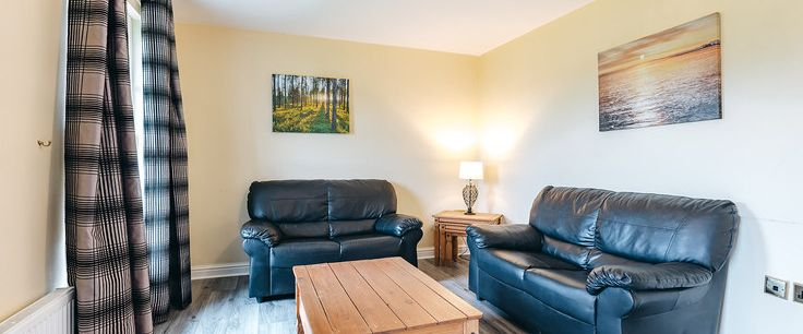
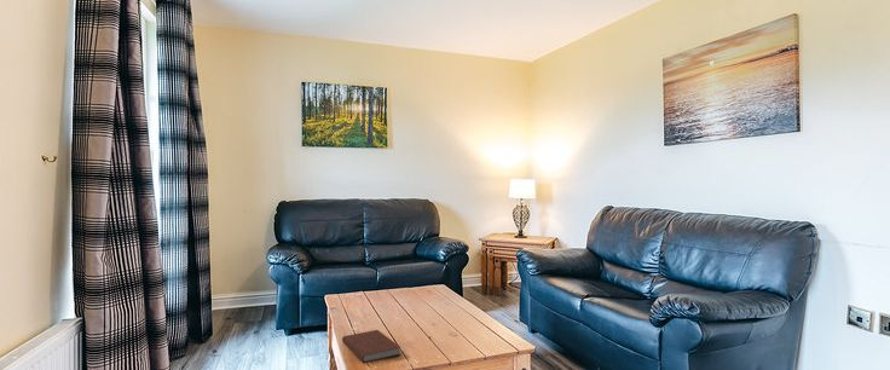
+ book [341,329,401,364]
